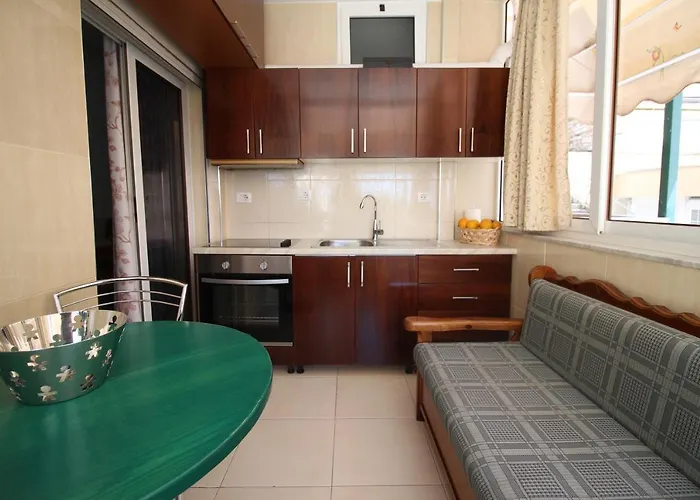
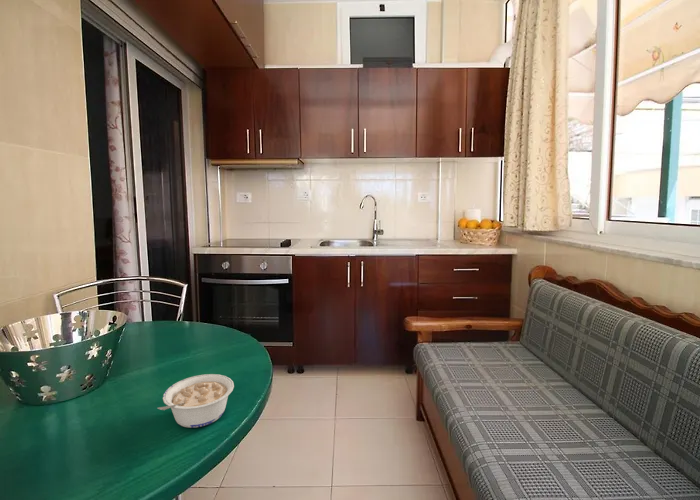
+ legume [157,373,235,429]
